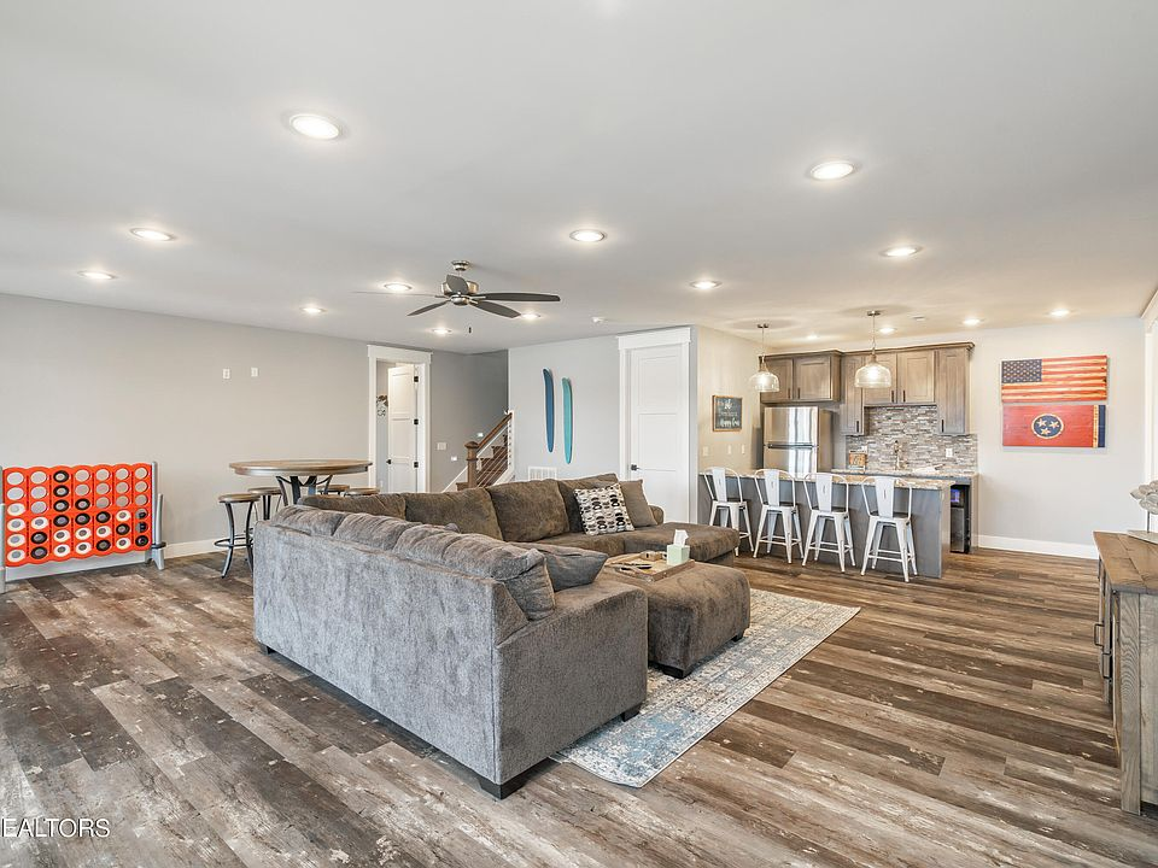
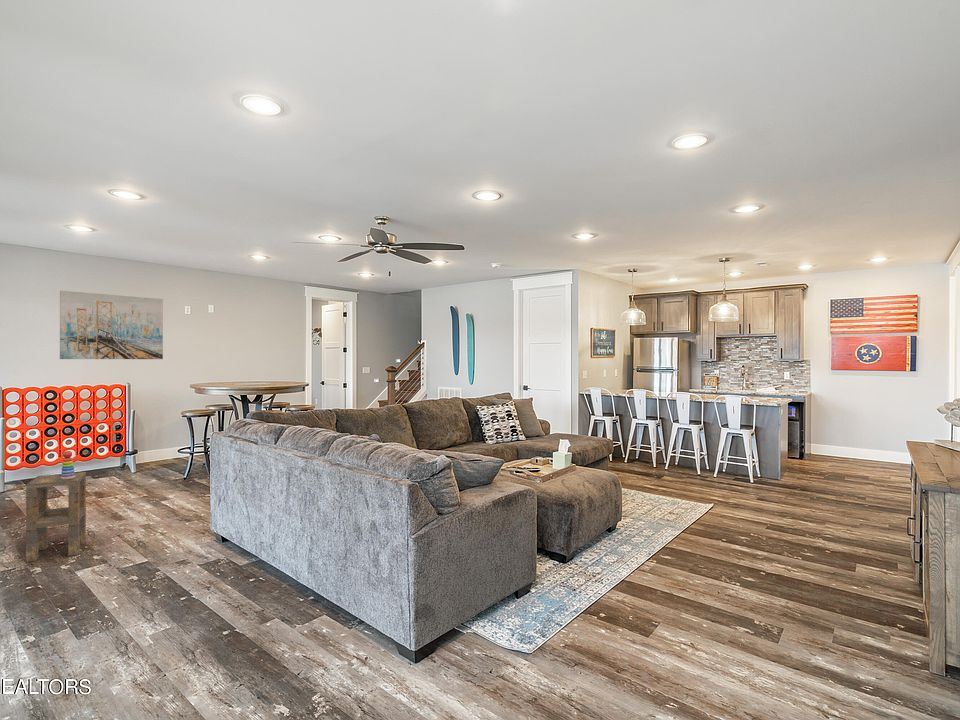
+ wall art [59,290,164,360]
+ side table [25,471,87,563]
+ stacking toy [60,450,76,480]
